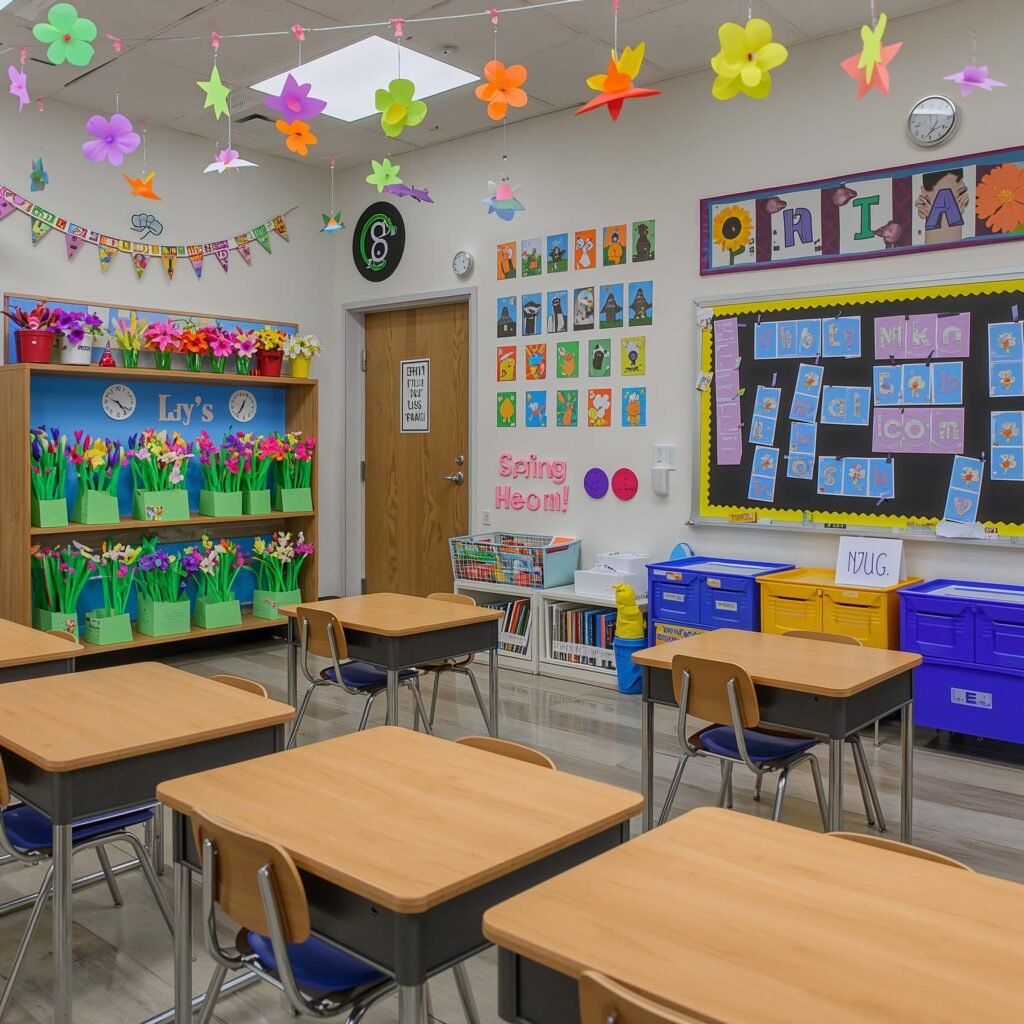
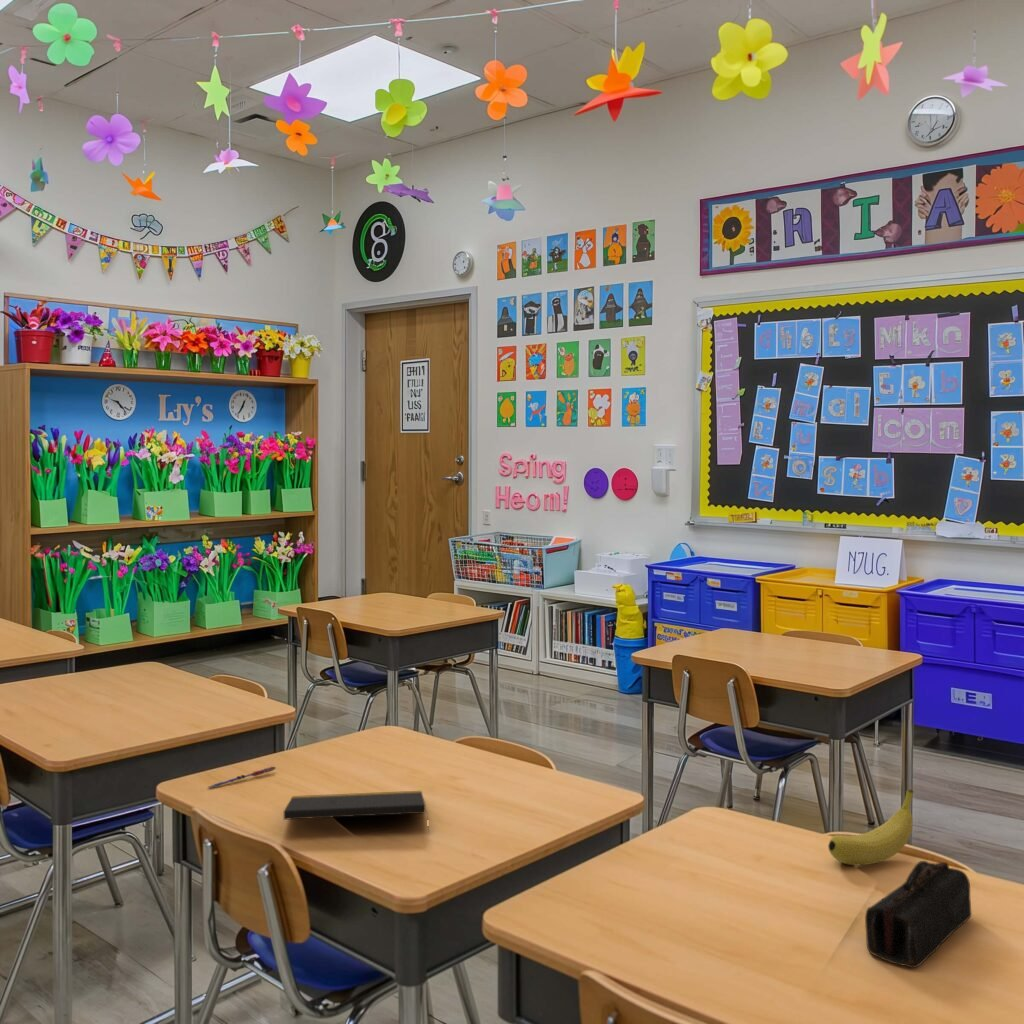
+ pencil case [864,860,973,969]
+ pen [207,765,277,789]
+ notepad [283,790,431,833]
+ fruit [827,788,915,867]
